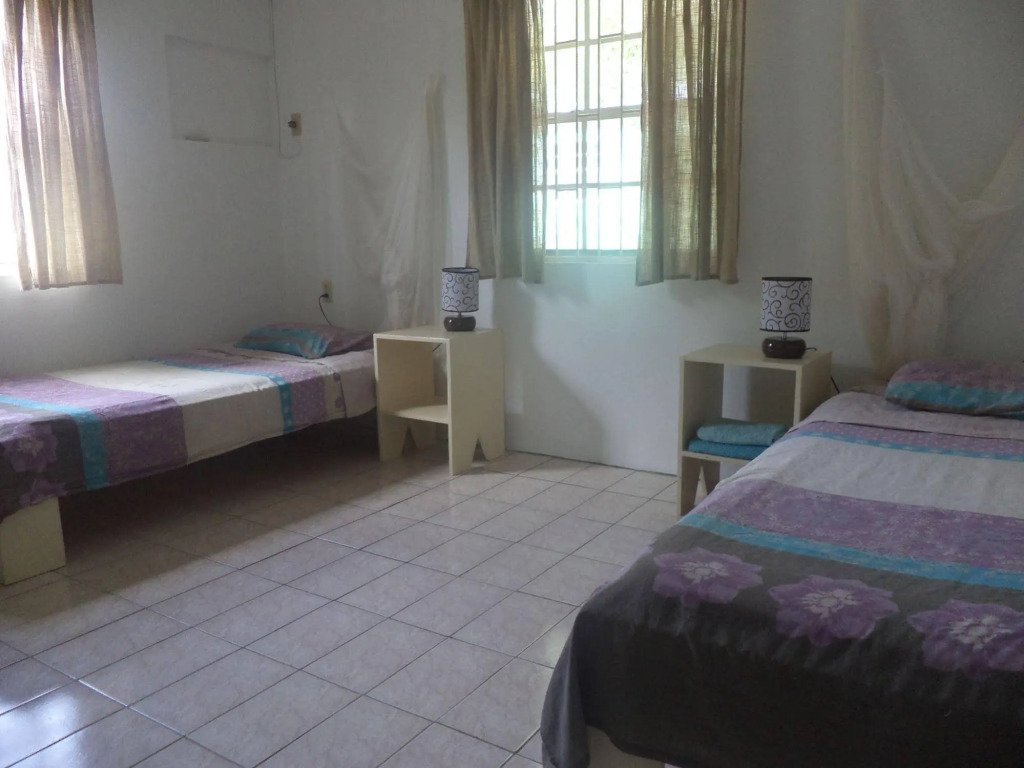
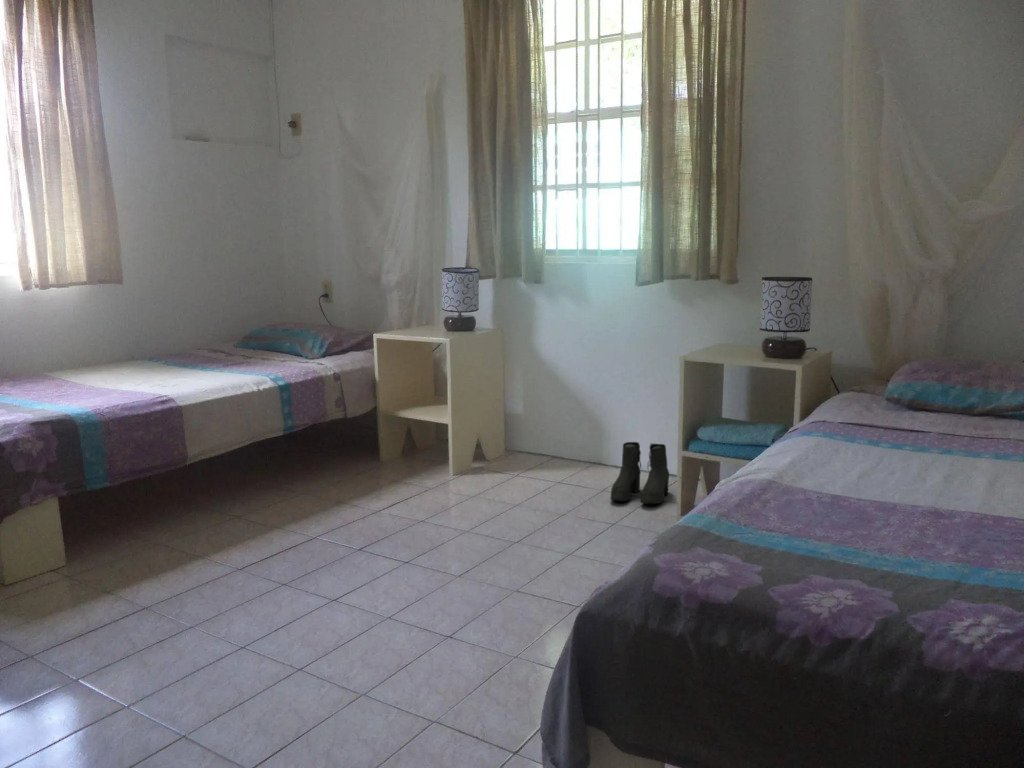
+ boots [610,441,670,505]
